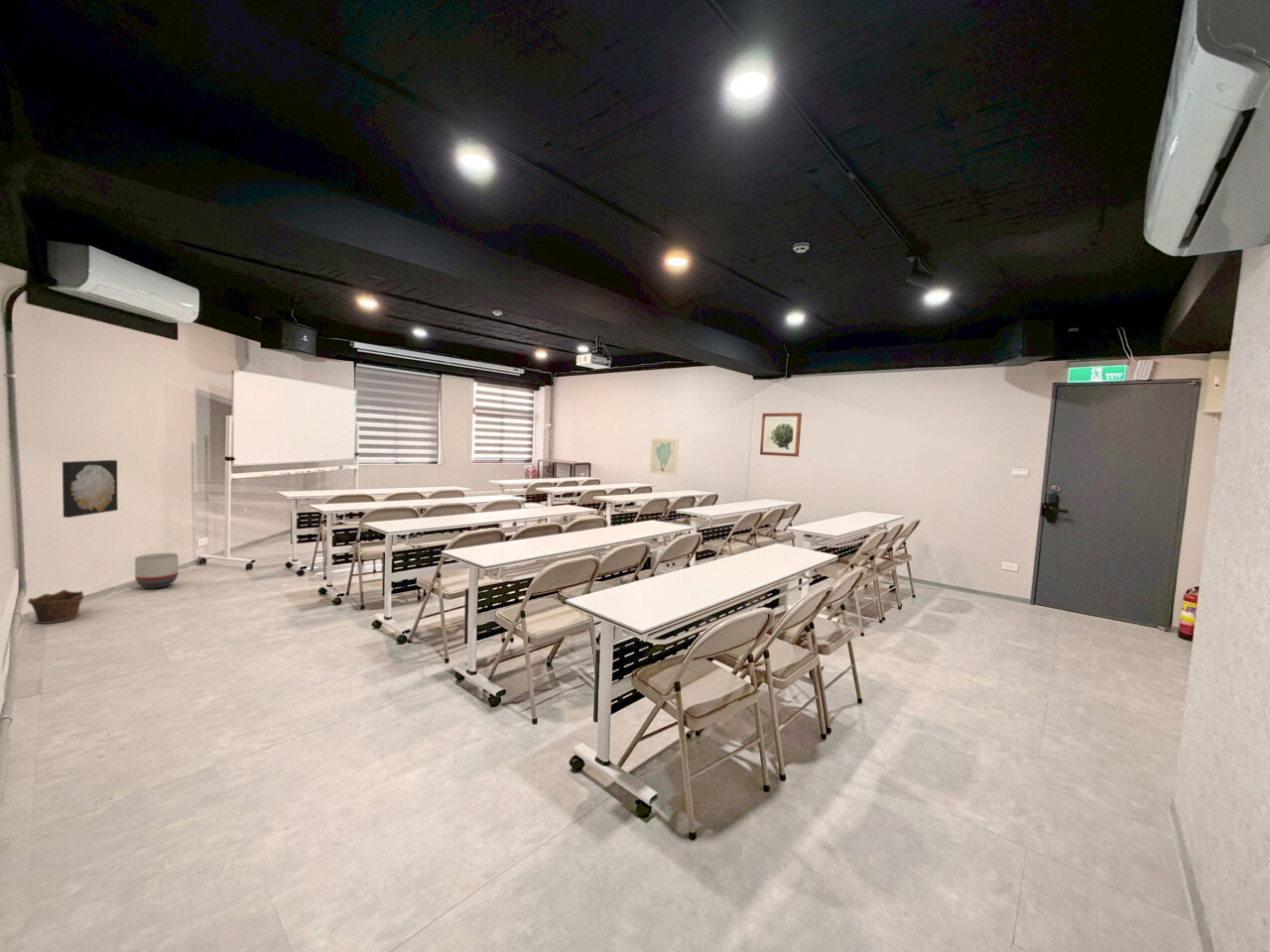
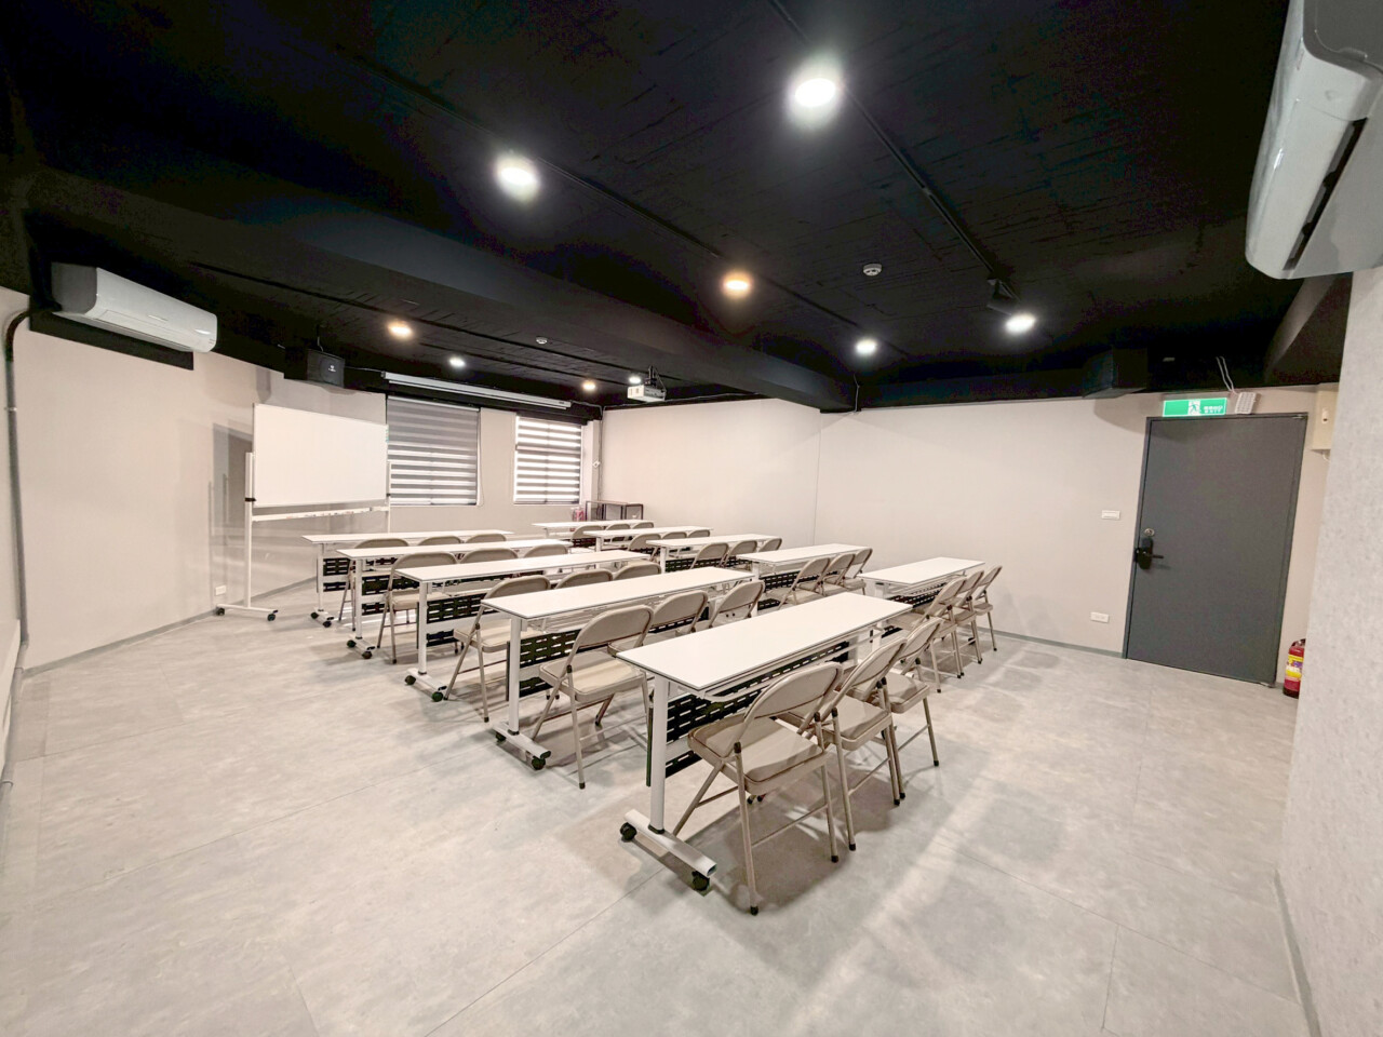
- wall art [759,412,803,458]
- wall art [62,459,119,519]
- clay pot [27,589,84,625]
- wall art [649,437,680,477]
- planter [134,552,180,590]
